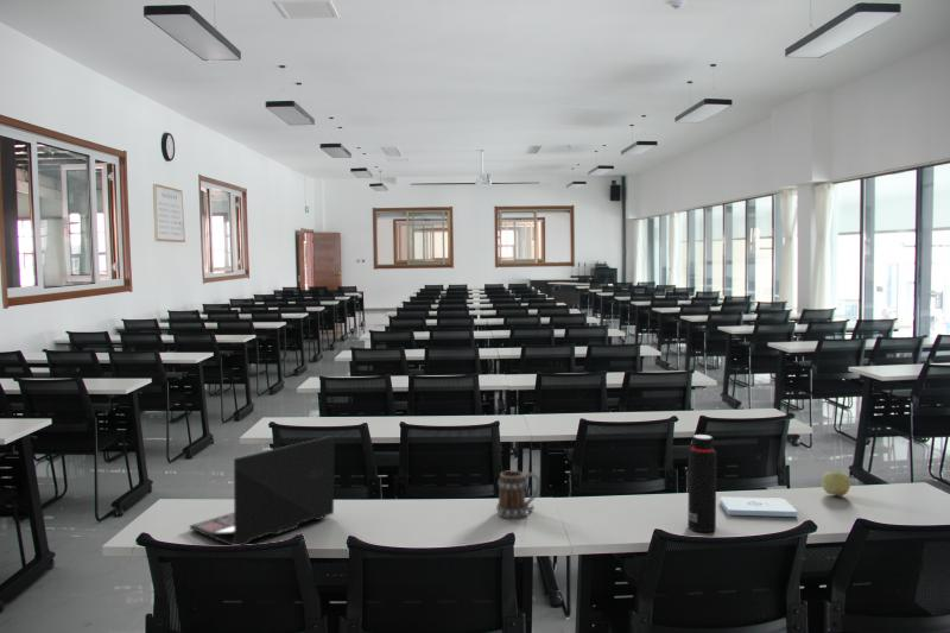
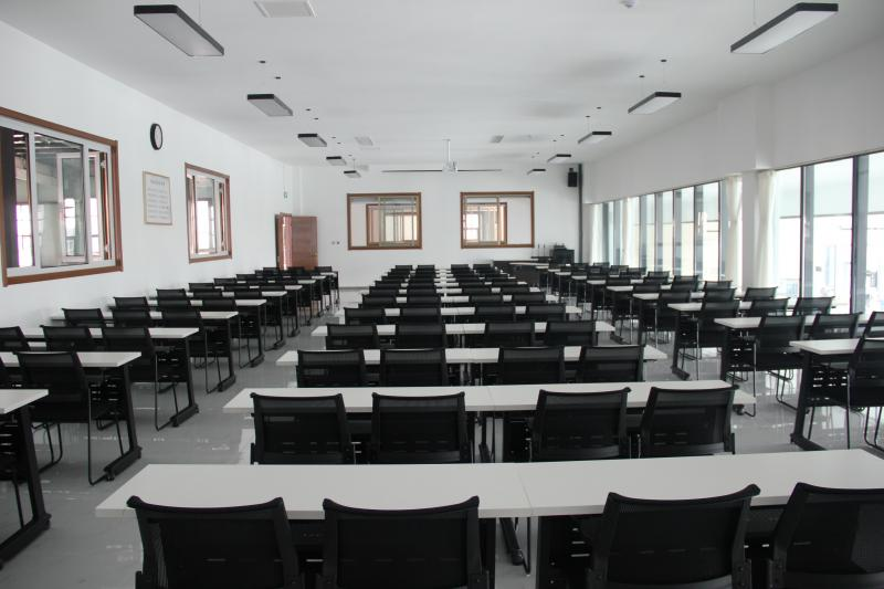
- mug [495,469,542,519]
- apple [821,470,851,498]
- notepad [718,496,799,518]
- water bottle [686,433,717,533]
- laptop [189,435,335,546]
